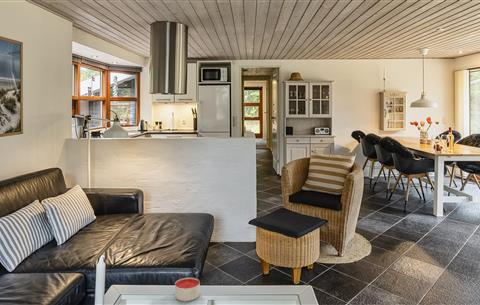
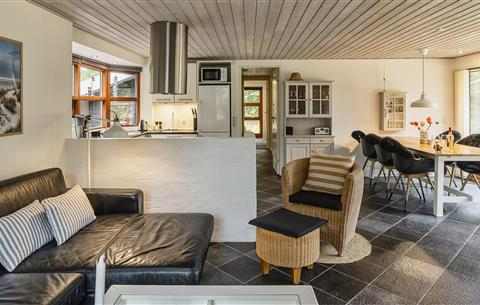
- candle [174,277,201,302]
